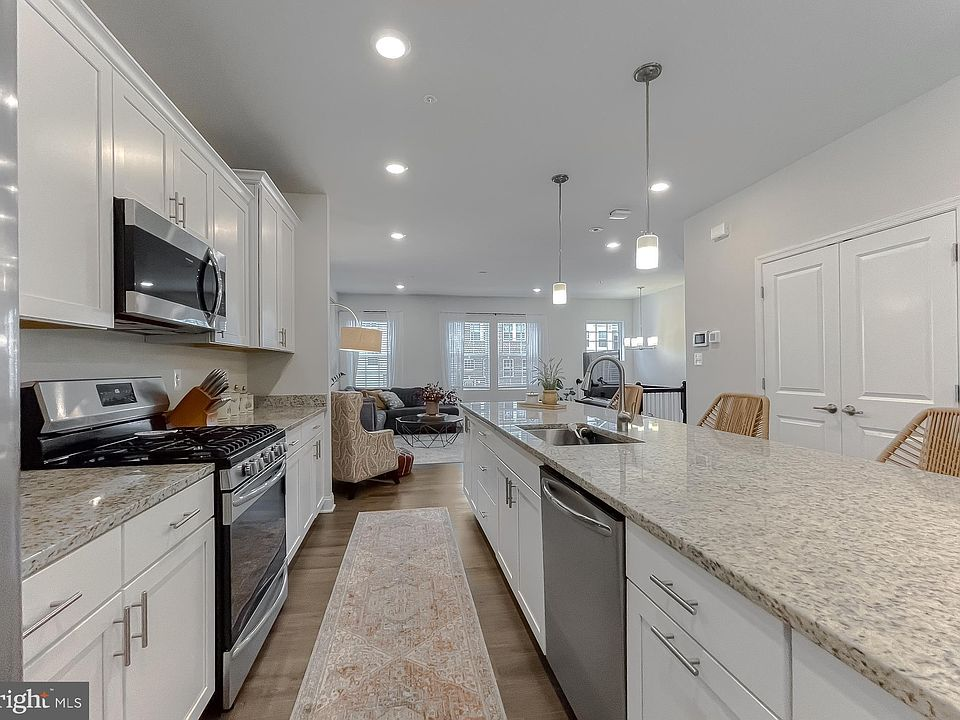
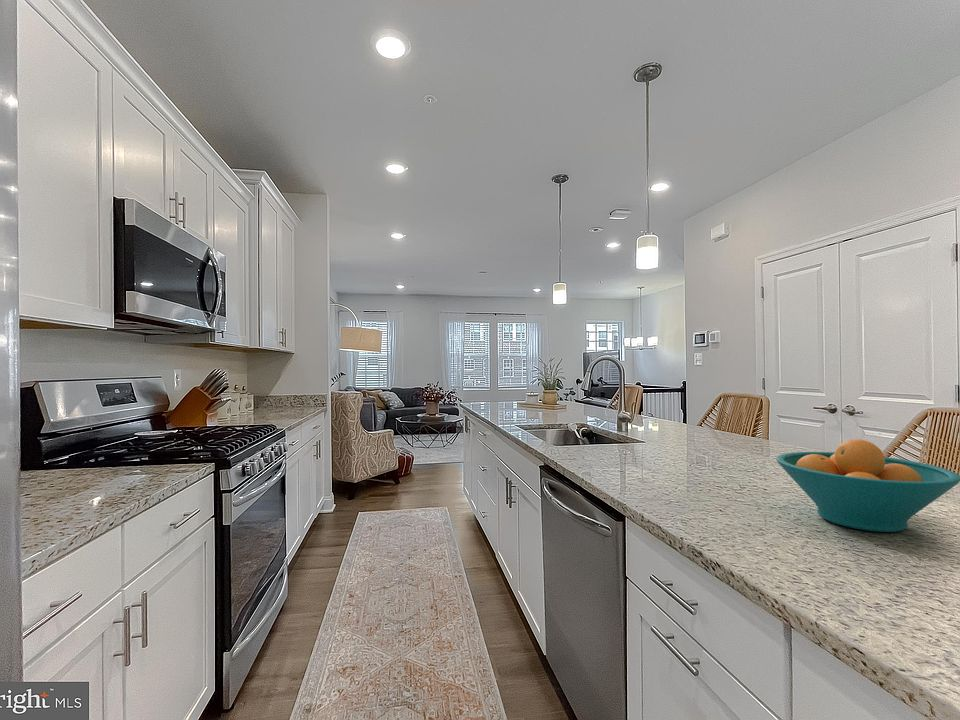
+ fruit bowl [775,438,960,533]
